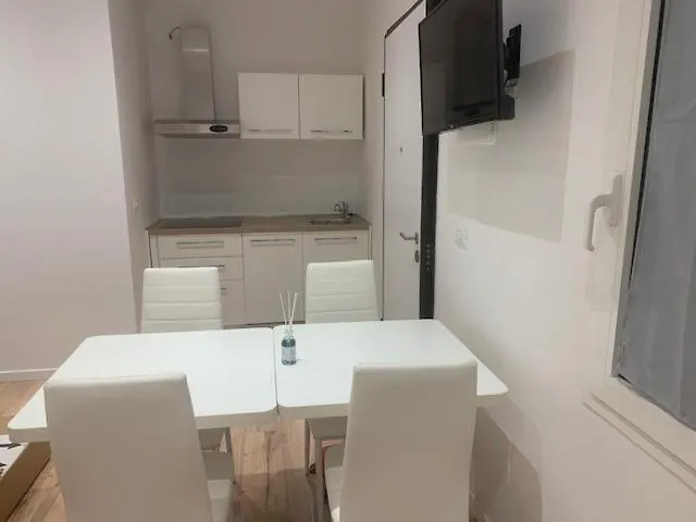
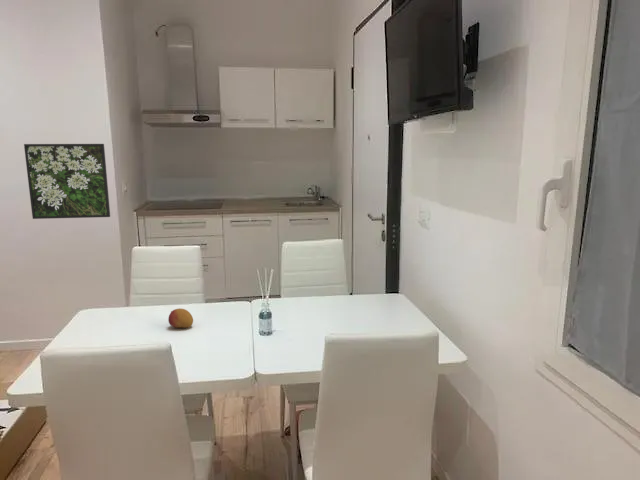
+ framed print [23,143,111,220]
+ fruit [167,308,194,329]
